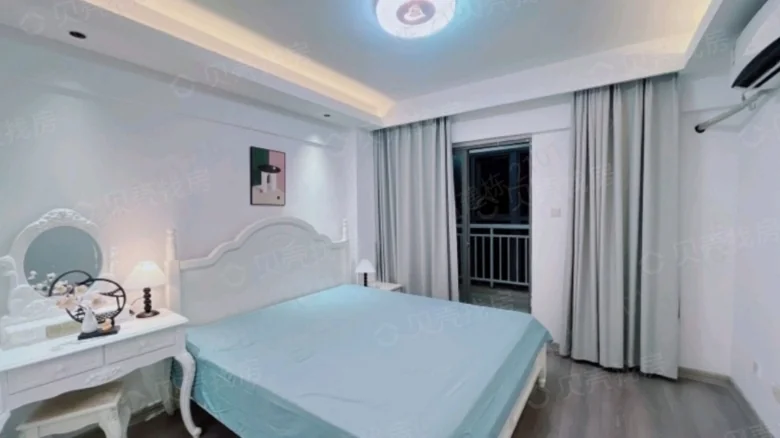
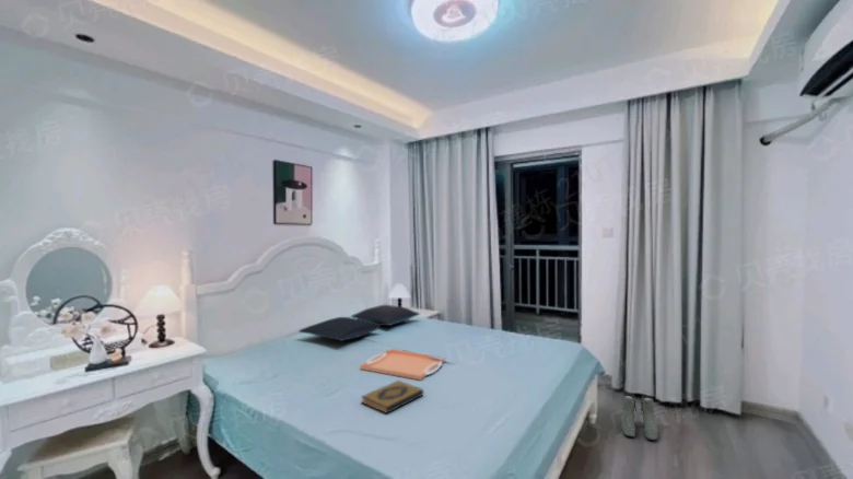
+ boots [621,393,659,441]
+ pillow [350,304,421,327]
+ serving tray [359,348,446,382]
+ pillow [297,316,382,342]
+ hardback book [360,379,424,414]
